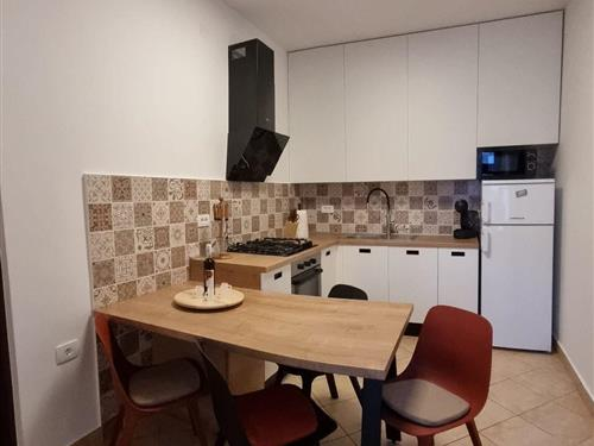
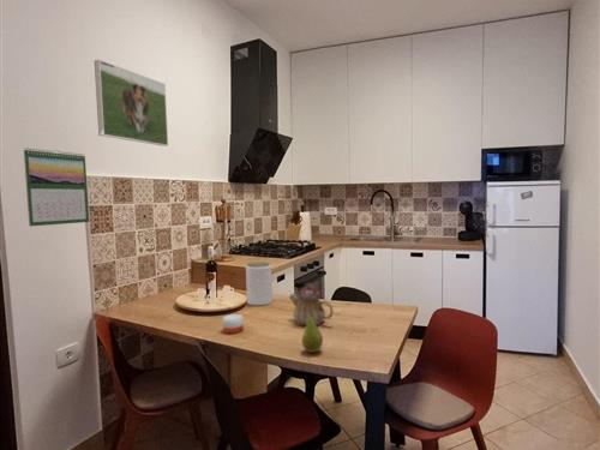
+ jar [245,260,274,307]
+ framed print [94,59,169,148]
+ teapot [288,282,335,326]
+ fruit [301,313,324,354]
+ candle [222,313,245,335]
+ calendar [23,146,90,227]
